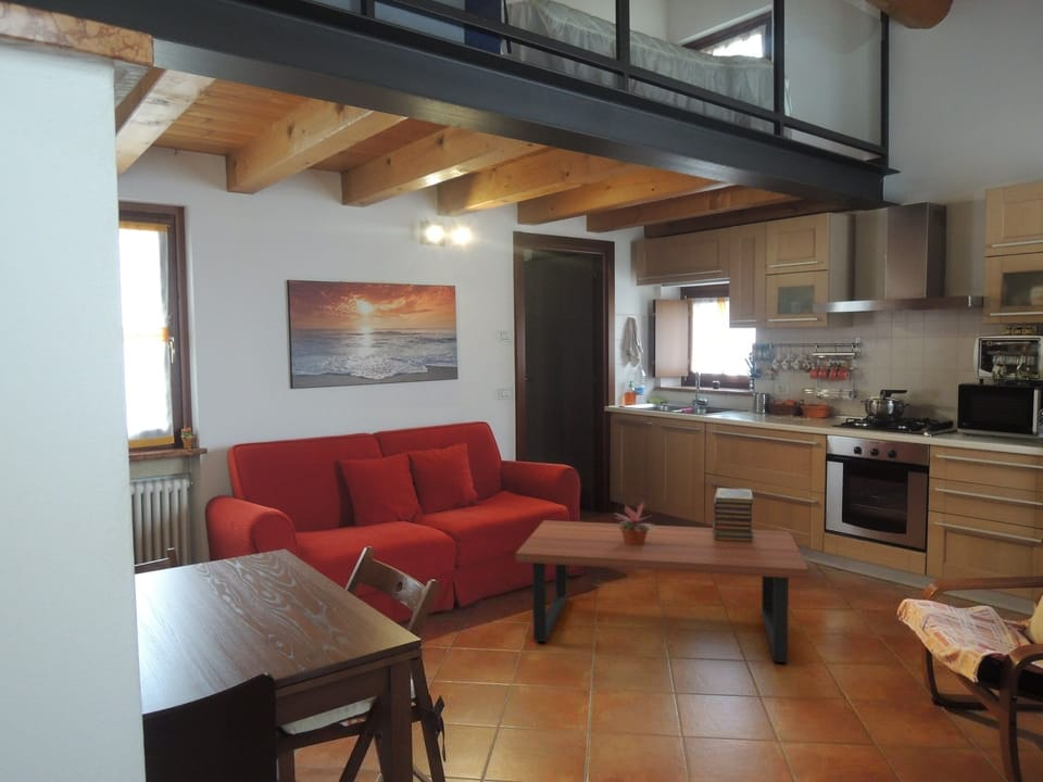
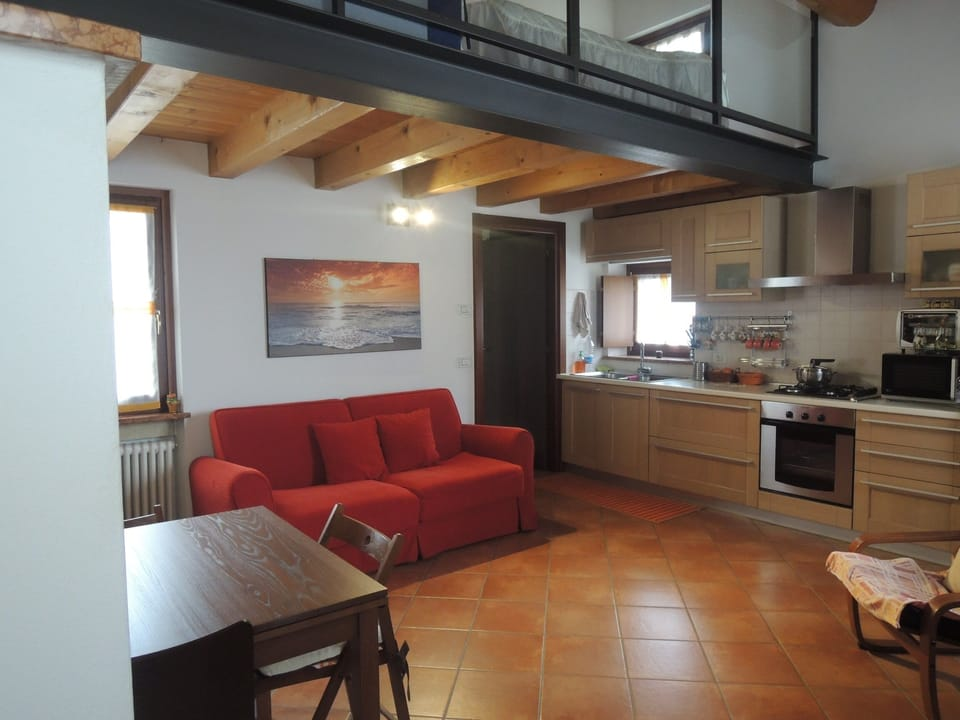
- book stack [712,487,754,542]
- potted plant [613,501,658,545]
- coffee table [515,519,809,664]
